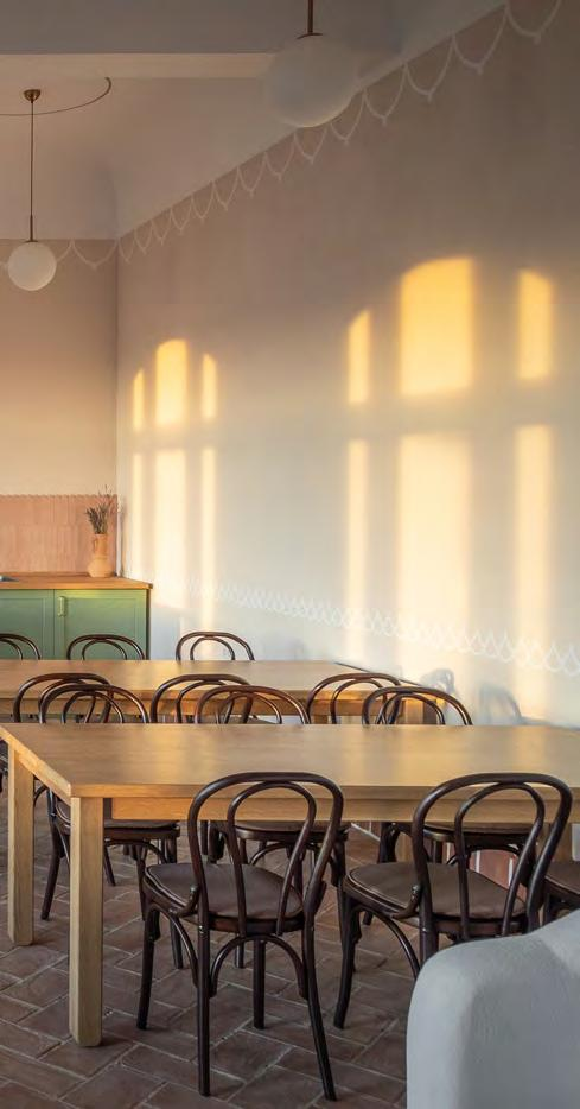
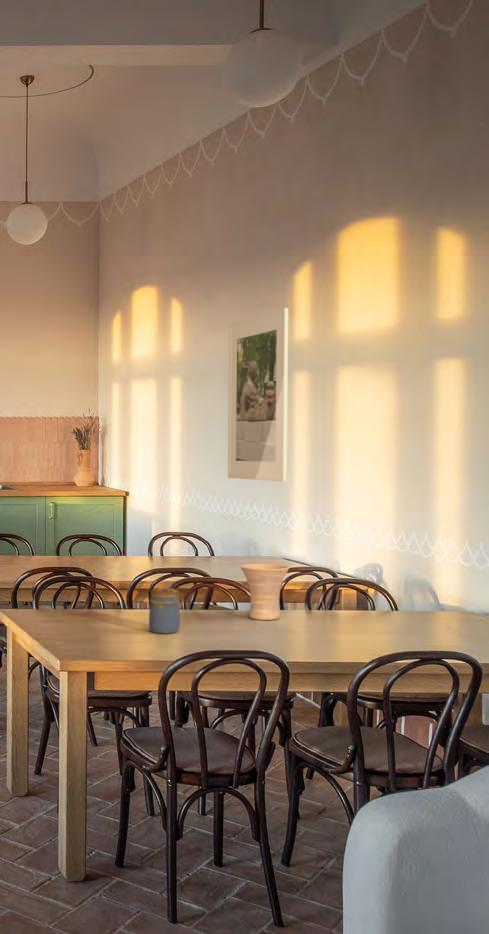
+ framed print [227,307,289,483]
+ vase [240,563,290,621]
+ jar [148,587,181,634]
